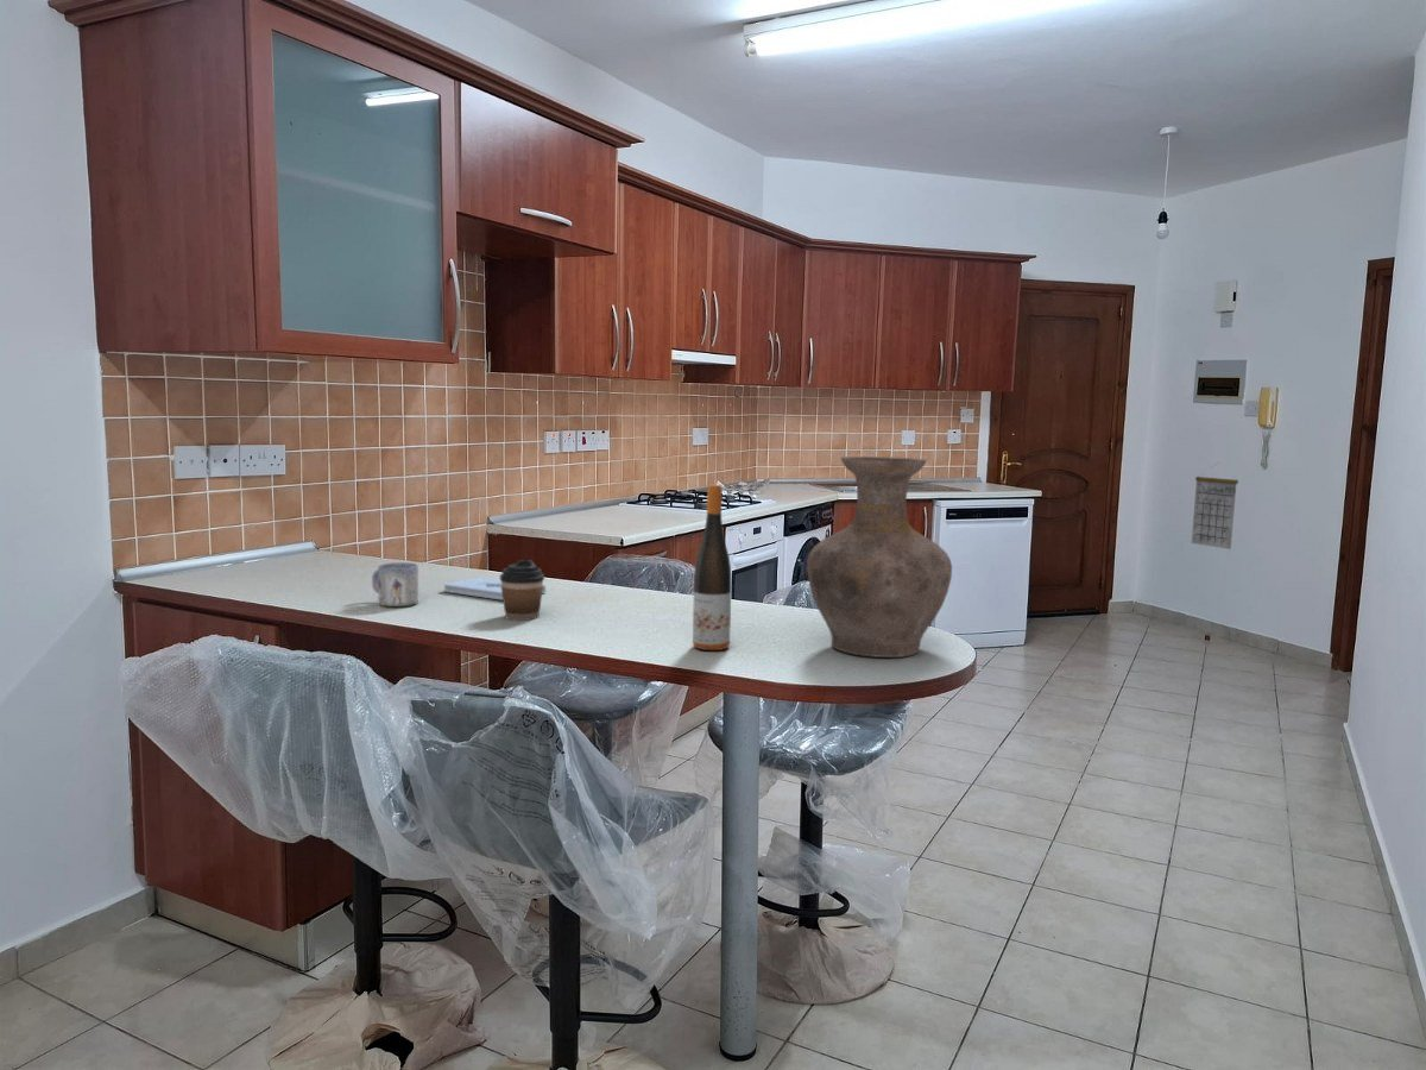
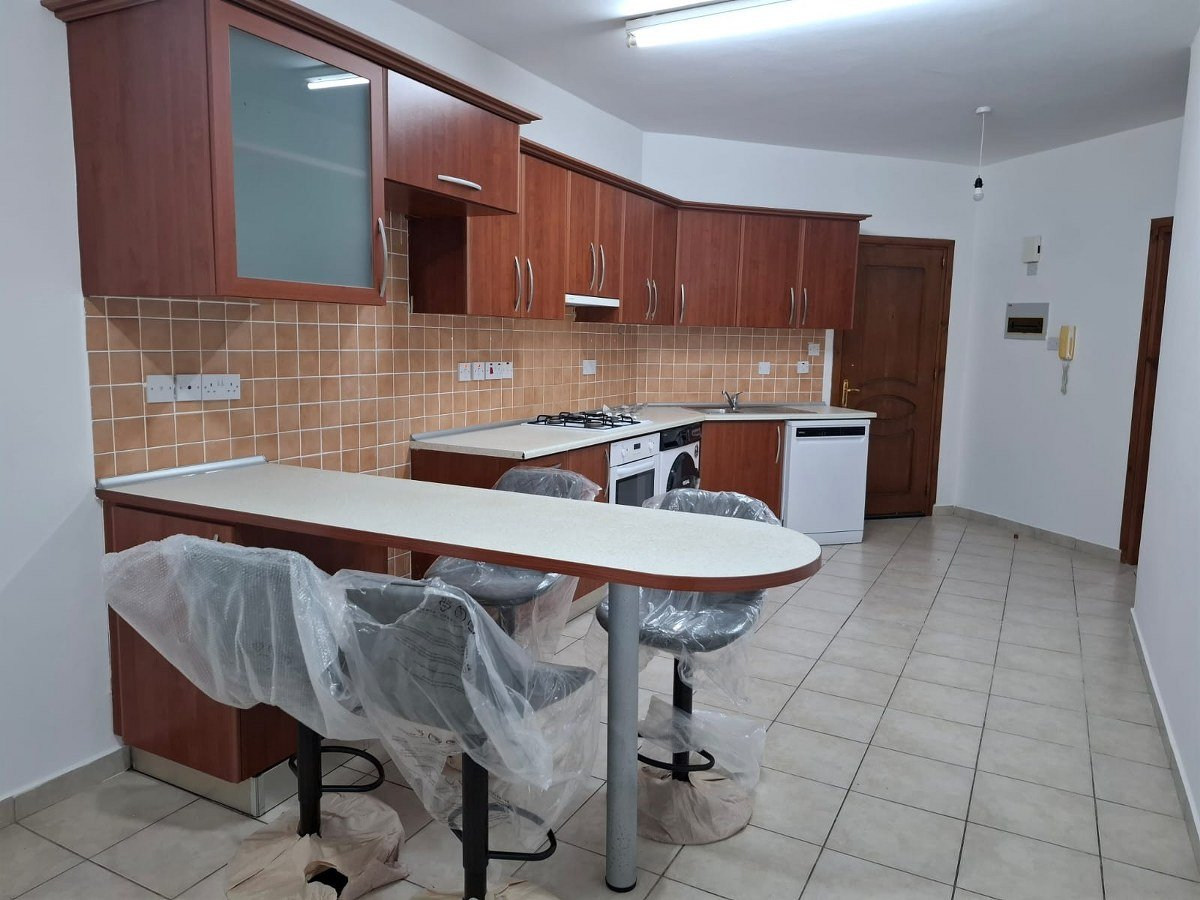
- wine bottle [692,483,732,652]
- vase [806,455,953,659]
- calendar [1191,462,1239,550]
- mug [371,561,419,608]
- notepad [443,575,547,602]
- coffee cup [499,559,545,622]
